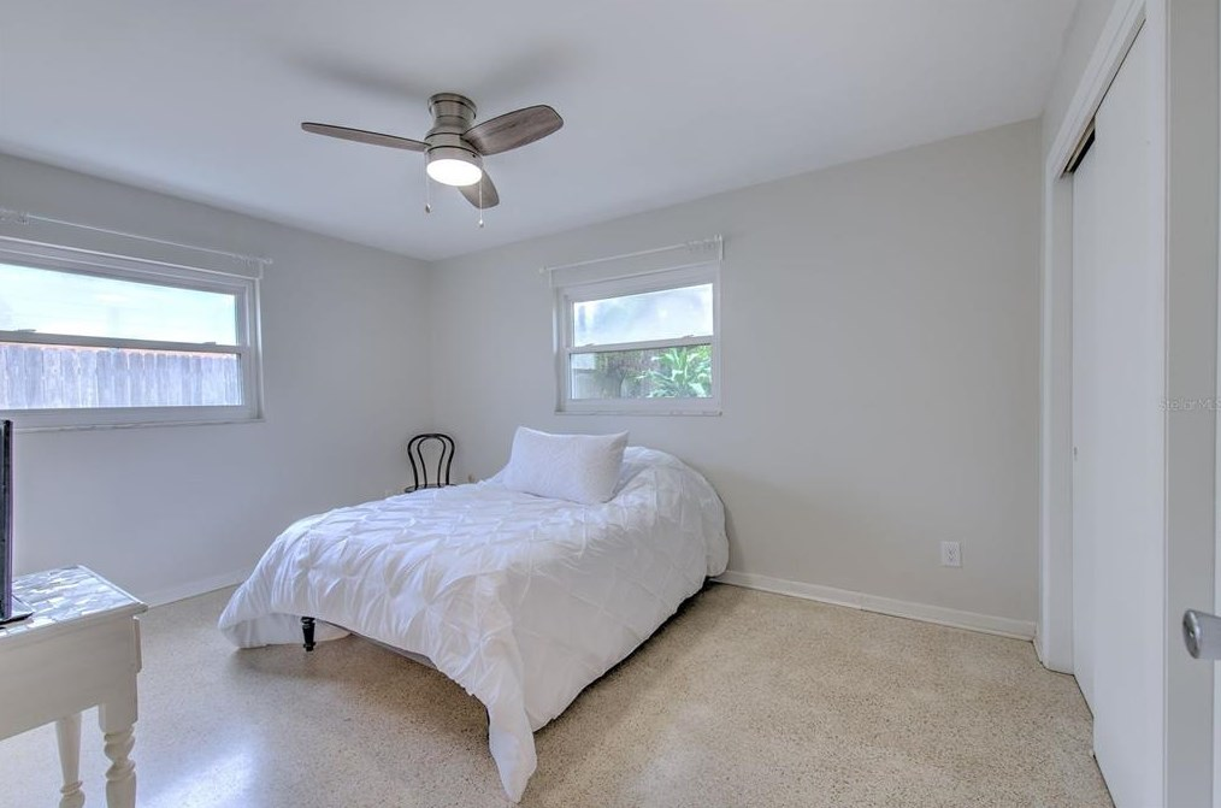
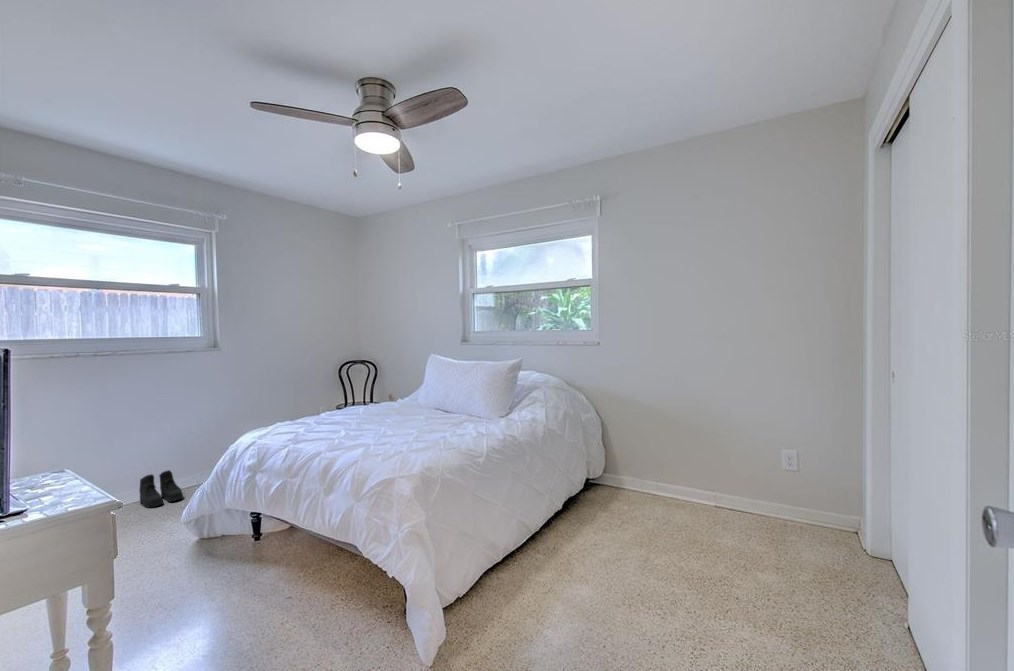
+ boots [138,469,184,509]
